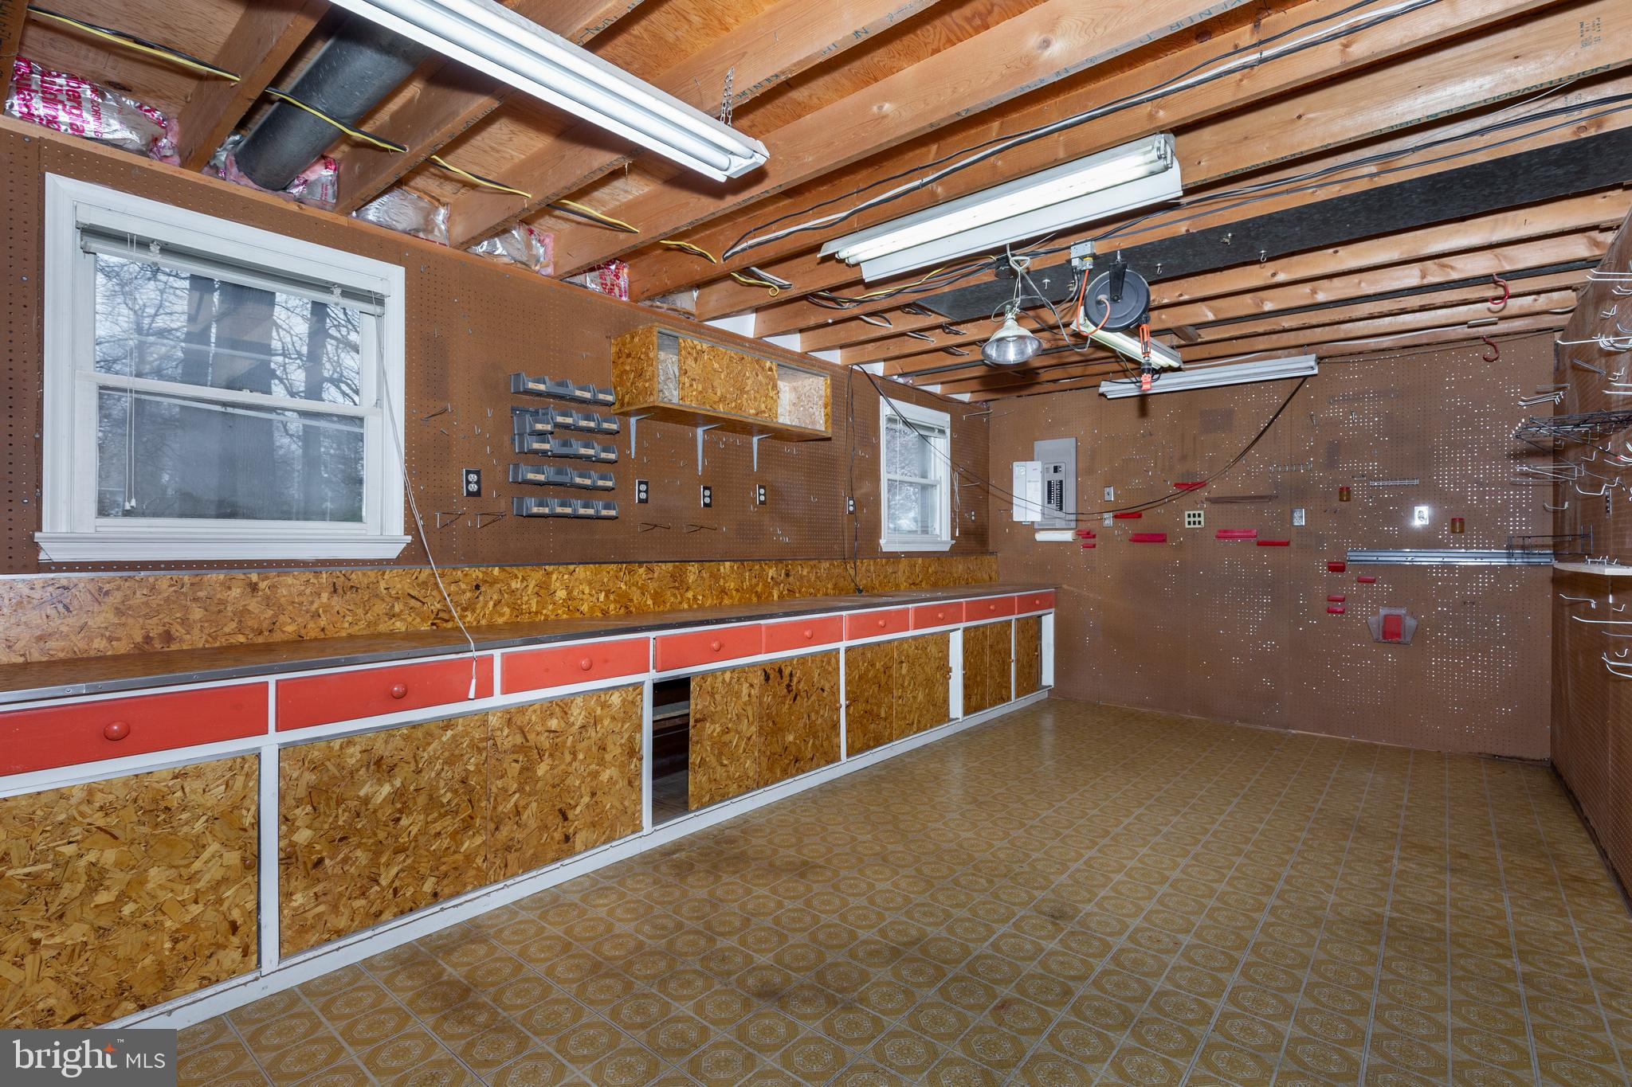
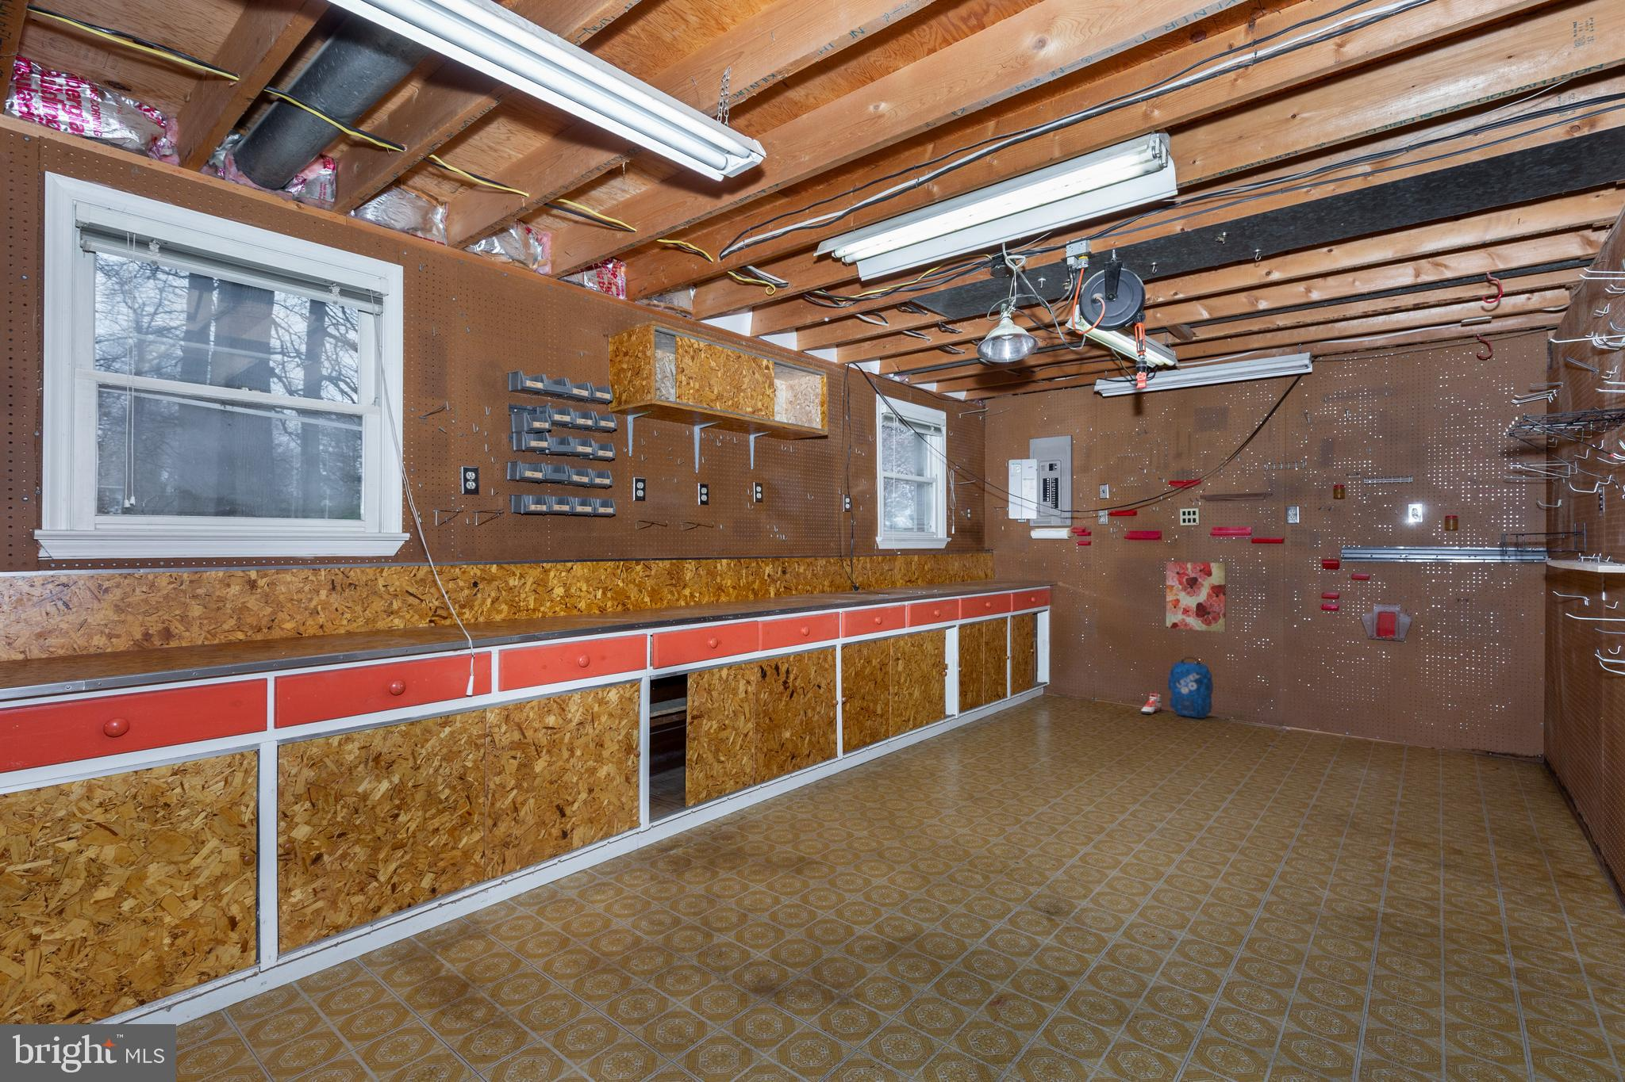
+ sneaker [1141,692,1162,715]
+ backpack [1167,657,1214,719]
+ wall art [1166,562,1226,633]
